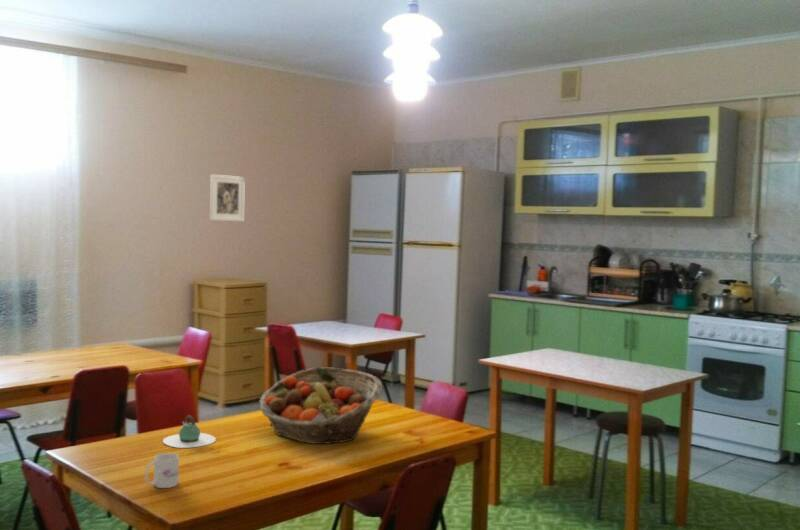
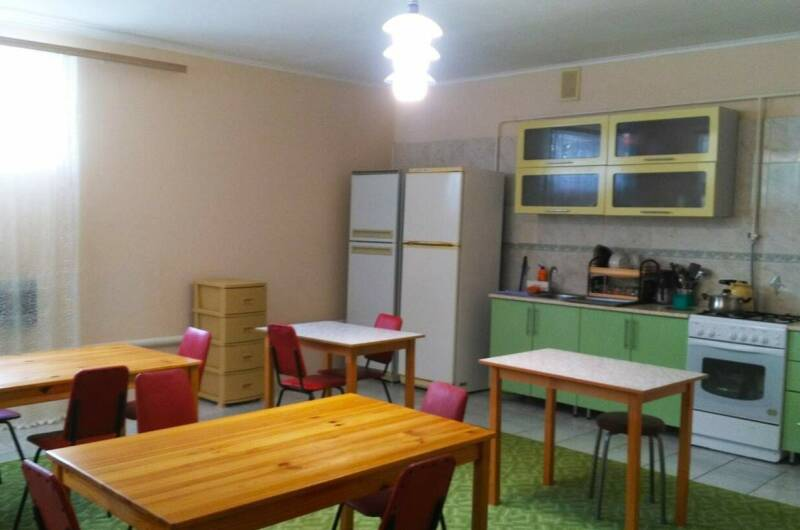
- mug [144,452,180,489]
- teapot [162,414,217,449]
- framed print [209,173,246,222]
- fruit basket [258,366,383,445]
